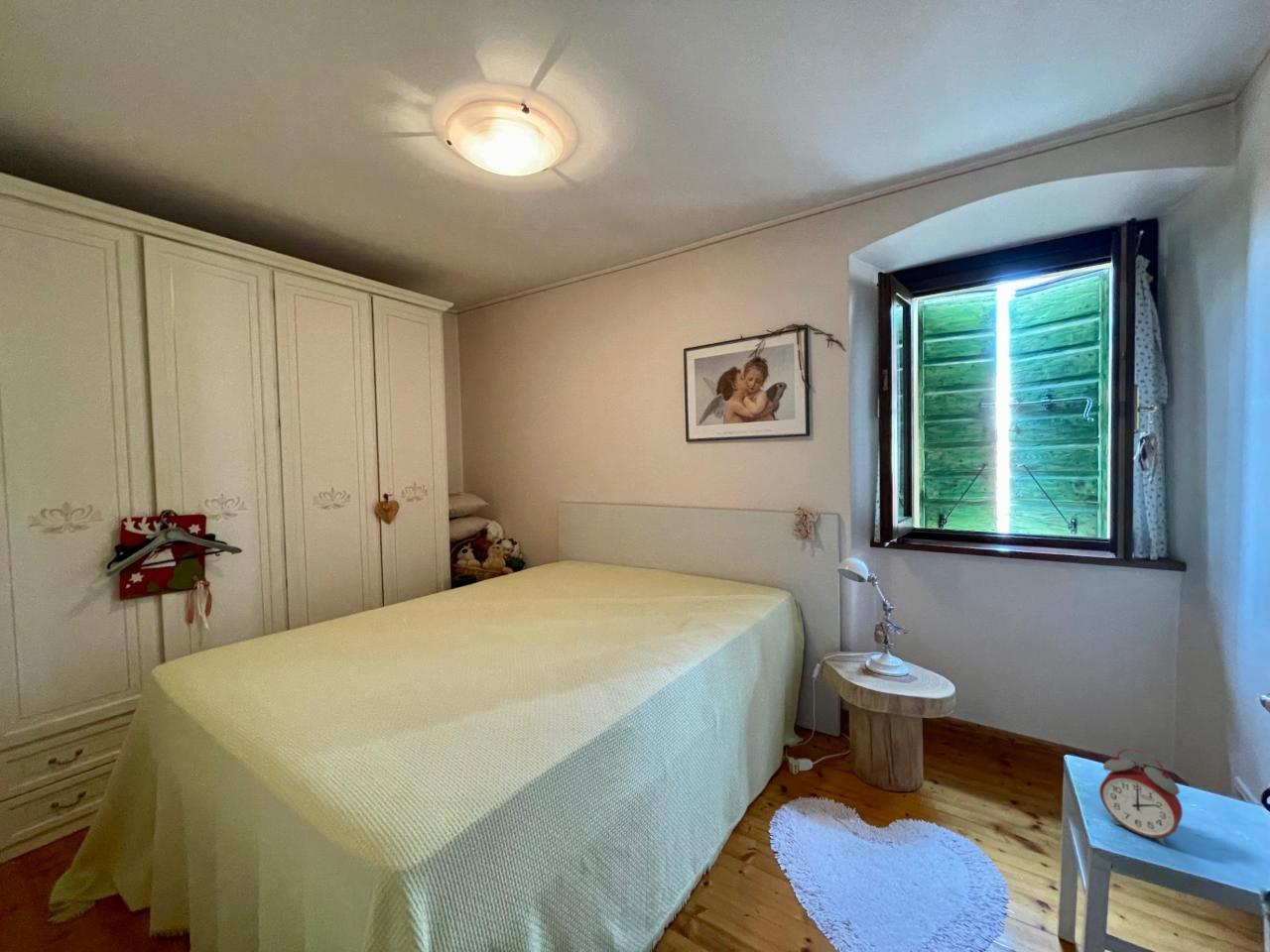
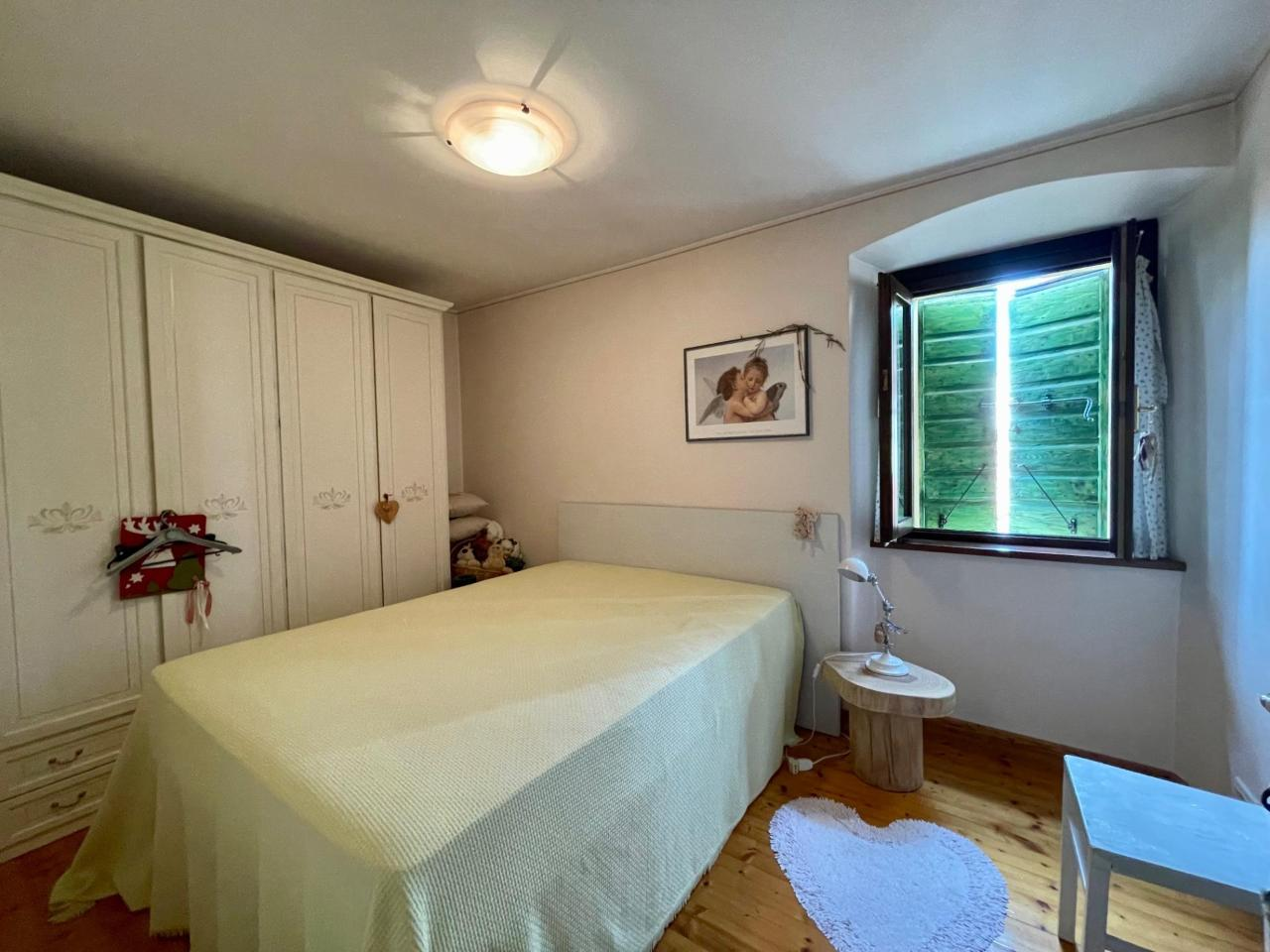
- alarm clock [1098,748,1184,846]
